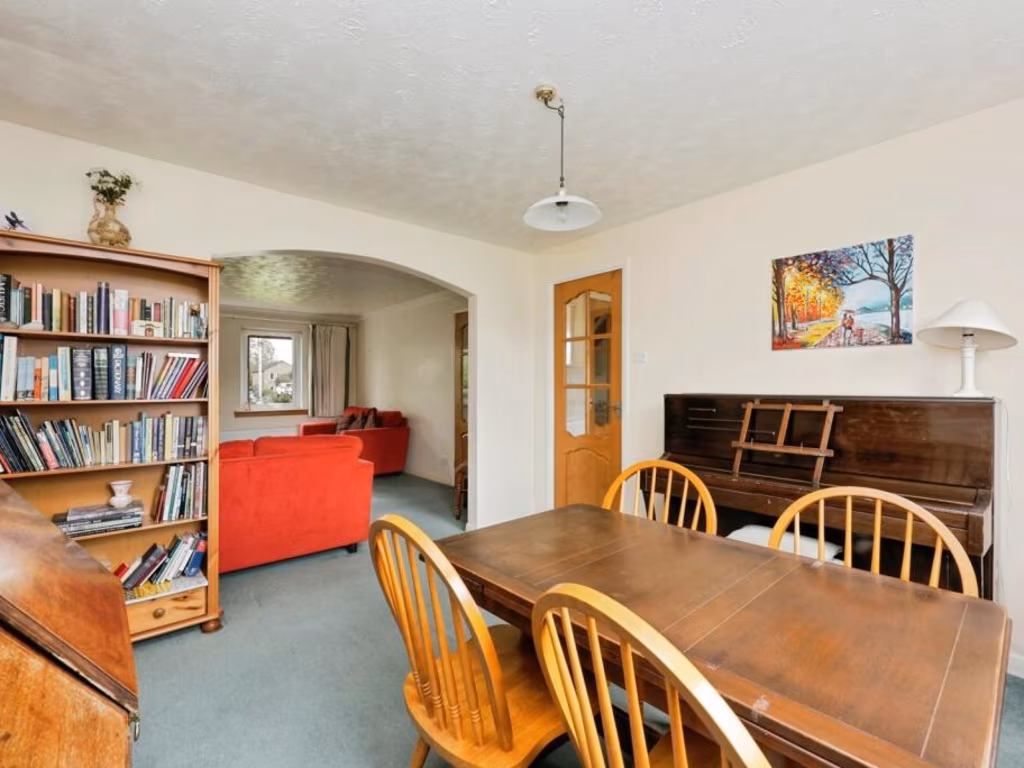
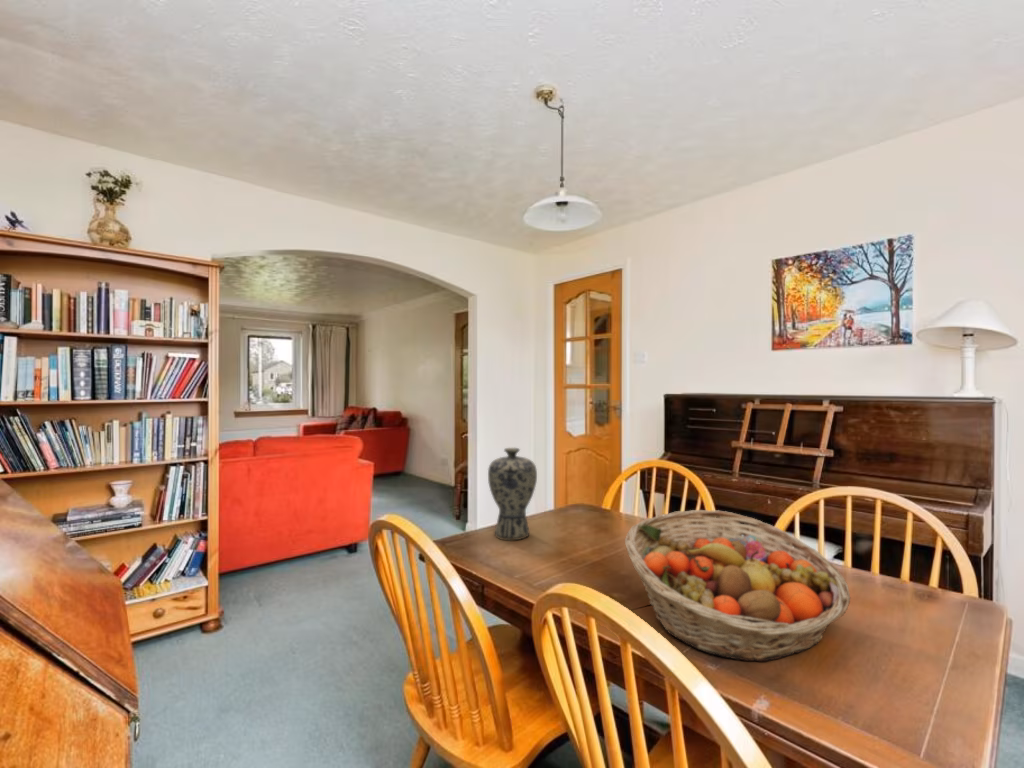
+ fruit basket [624,509,852,662]
+ vase [487,447,538,542]
